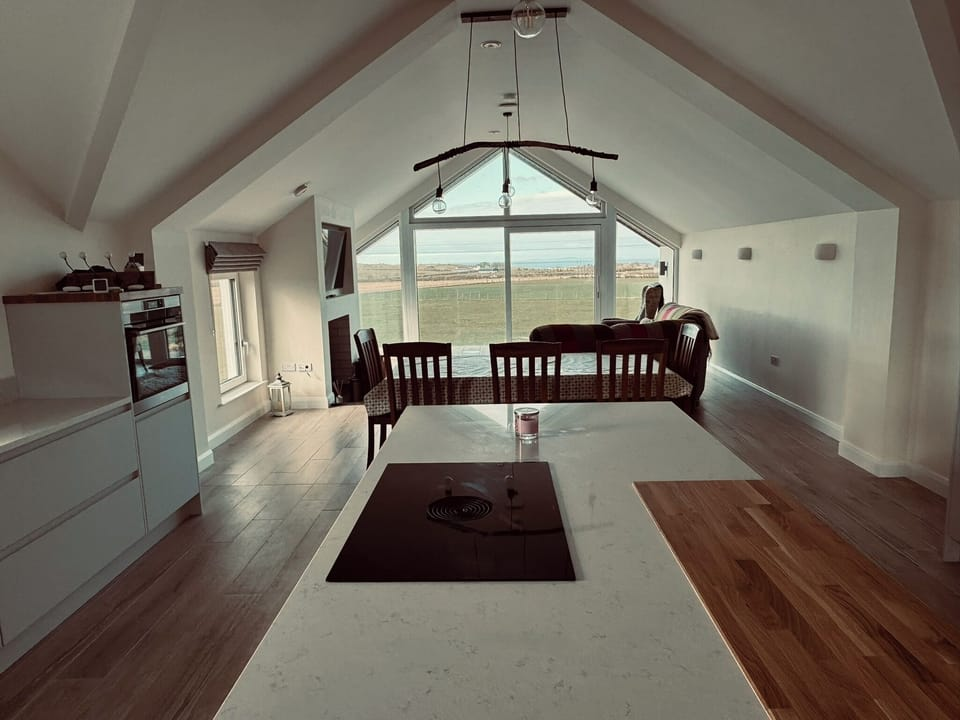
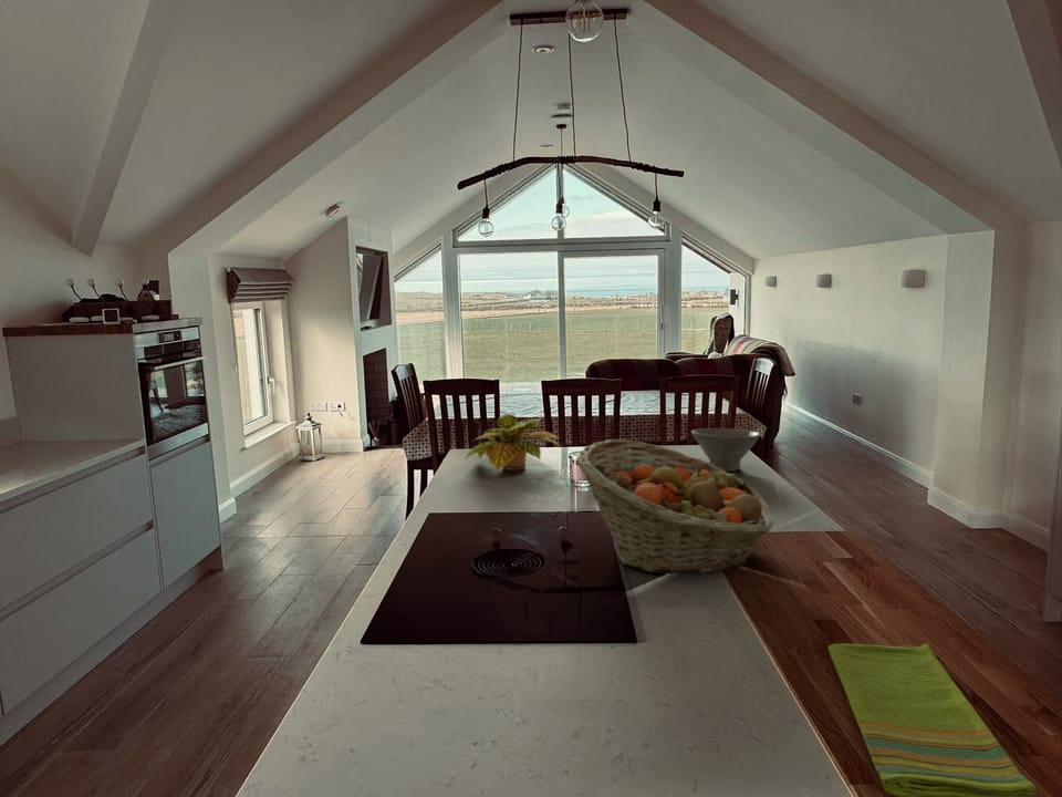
+ plant [464,413,561,472]
+ fruit basket [576,438,774,576]
+ dish towel [827,642,1038,797]
+ bowl [690,427,761,473]
